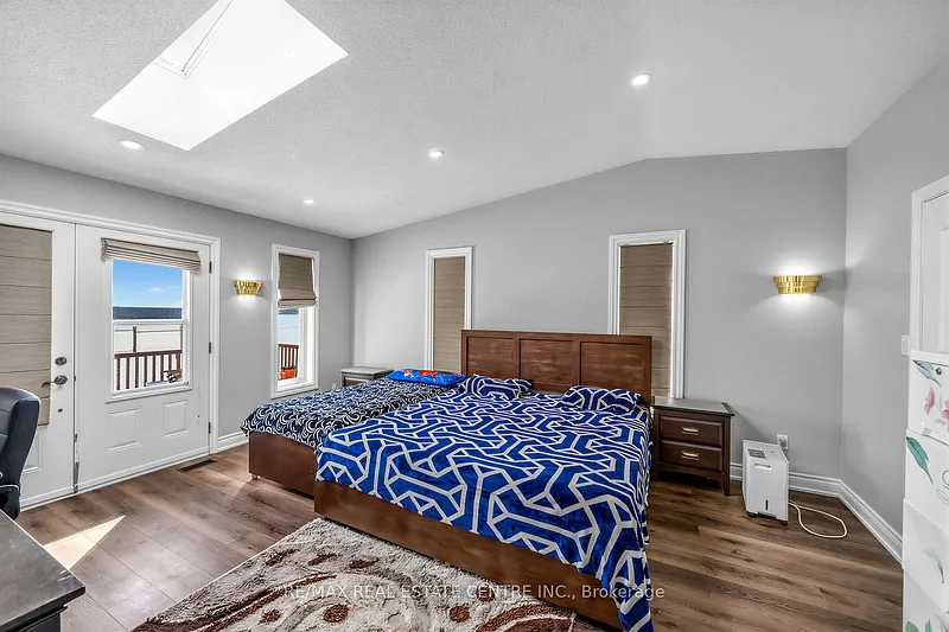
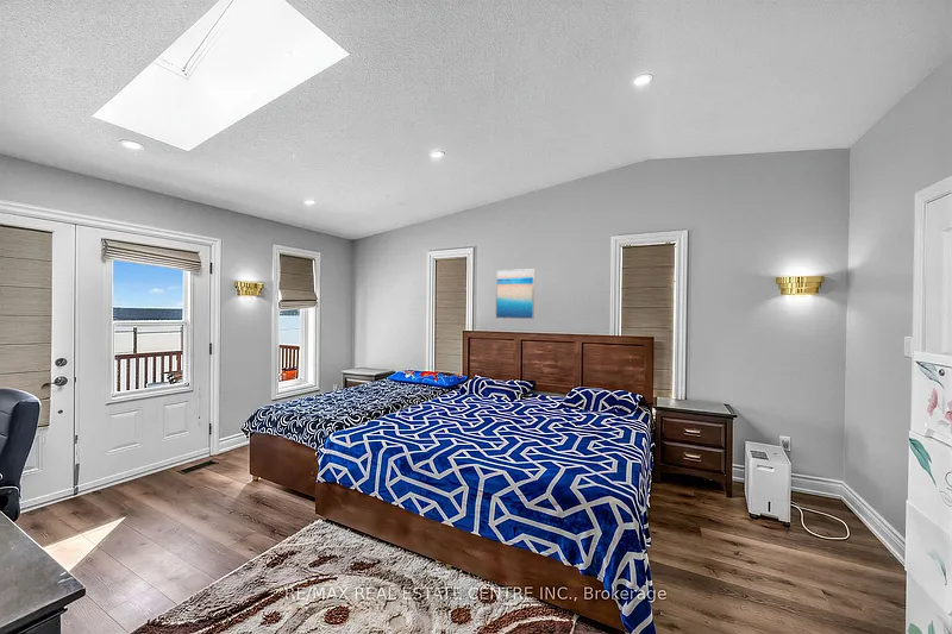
+ wall art [495,268,536,320]
